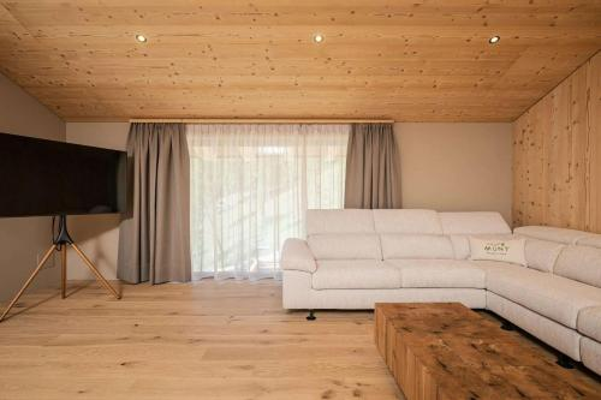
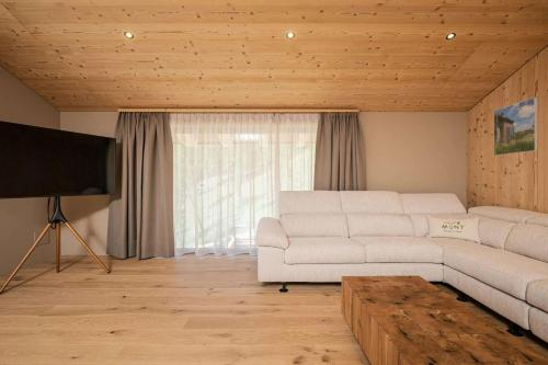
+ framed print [493,96,539,157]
